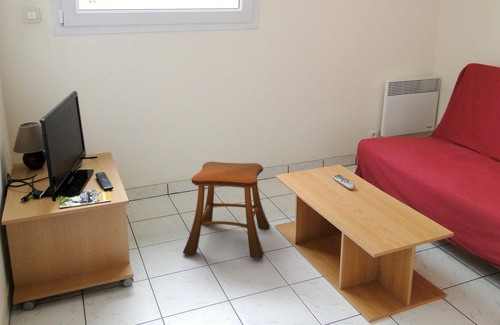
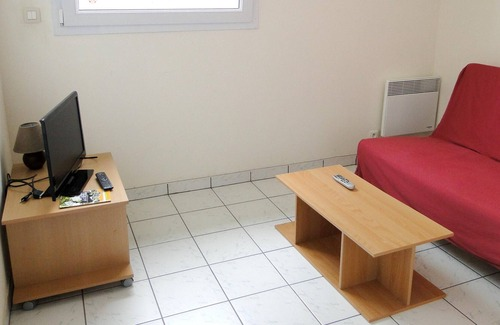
- stool [182,161,271,259]
